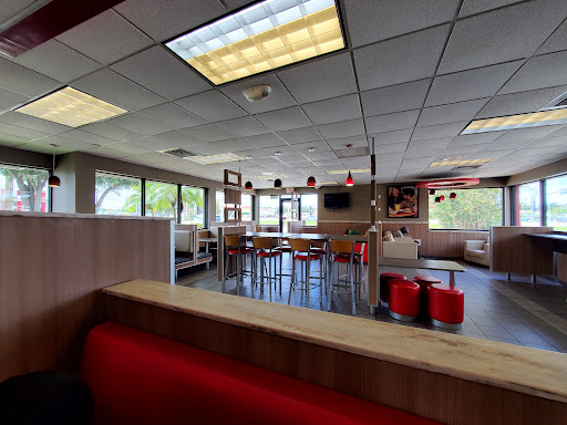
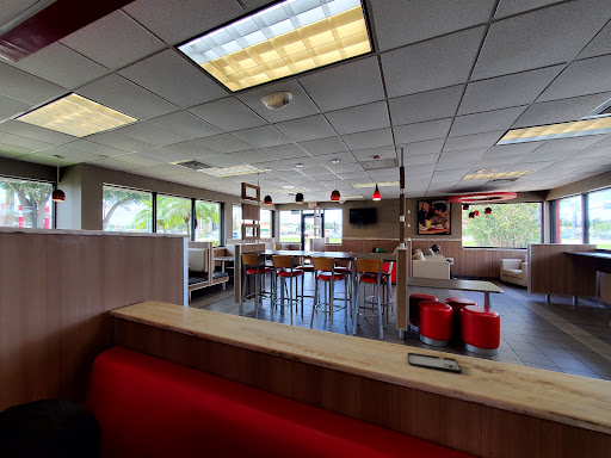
+ smartphone [407,352,462,375]
